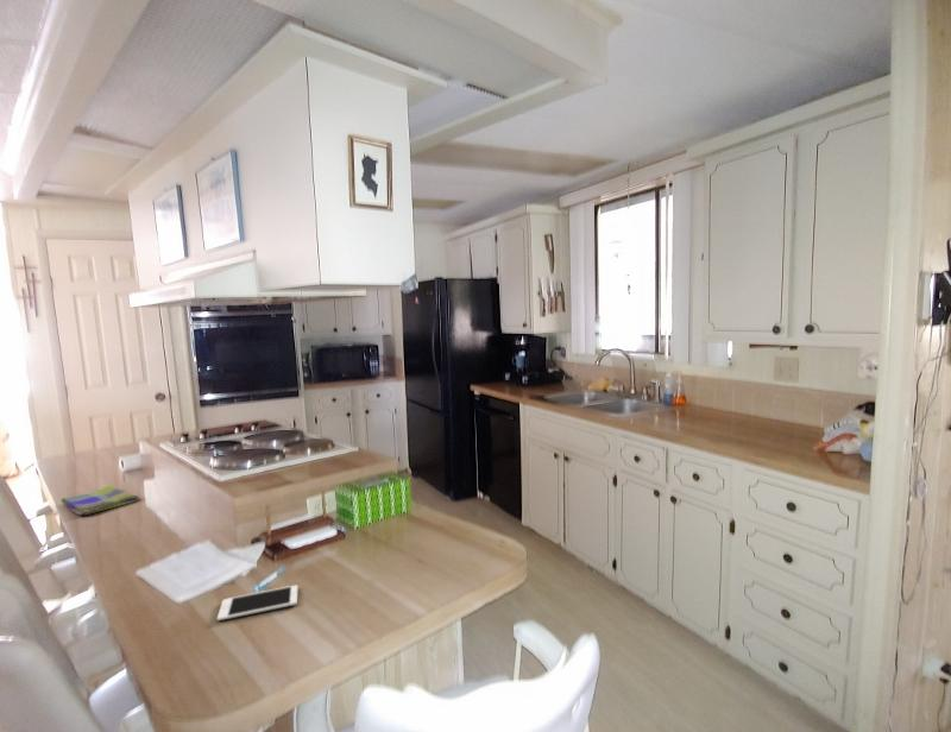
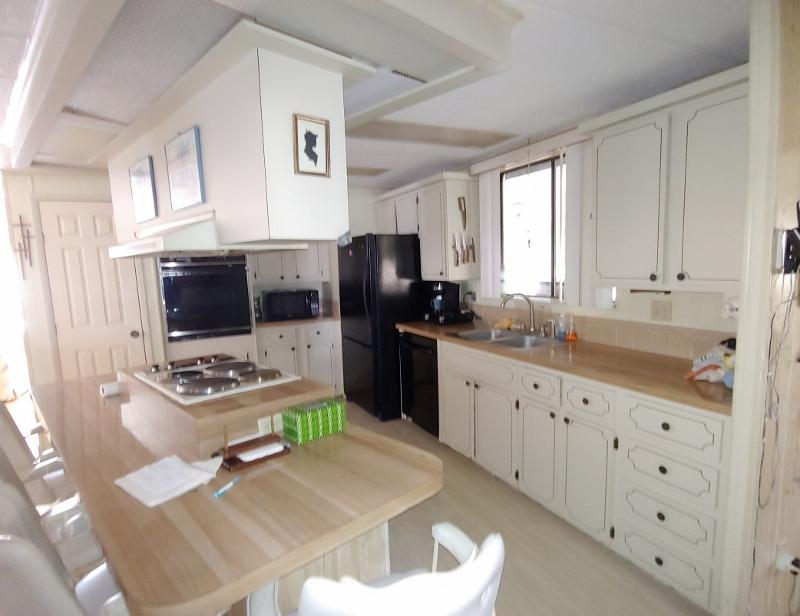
- cell phone [216,583,298,623]
- dish towel [59,484,140,516]
